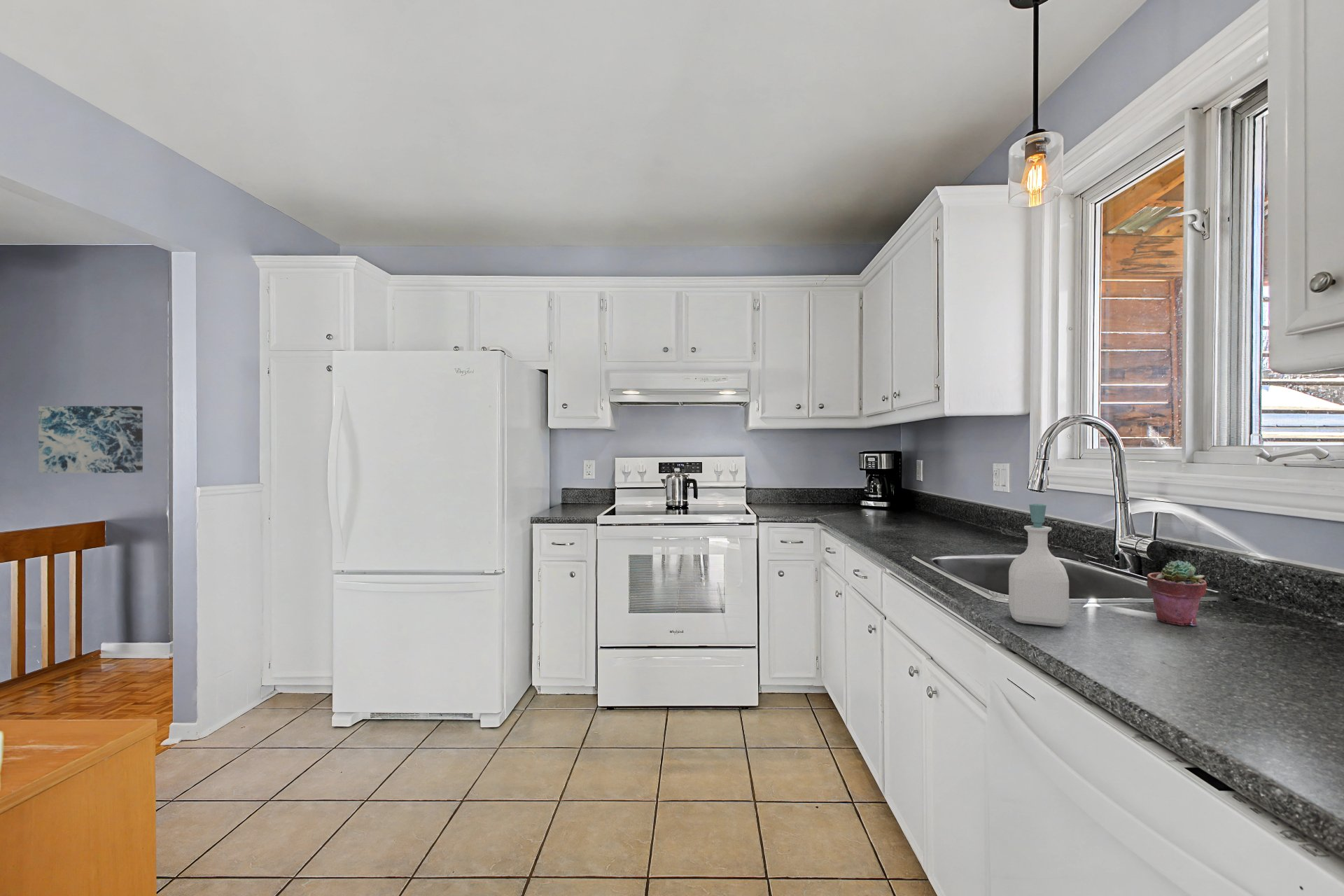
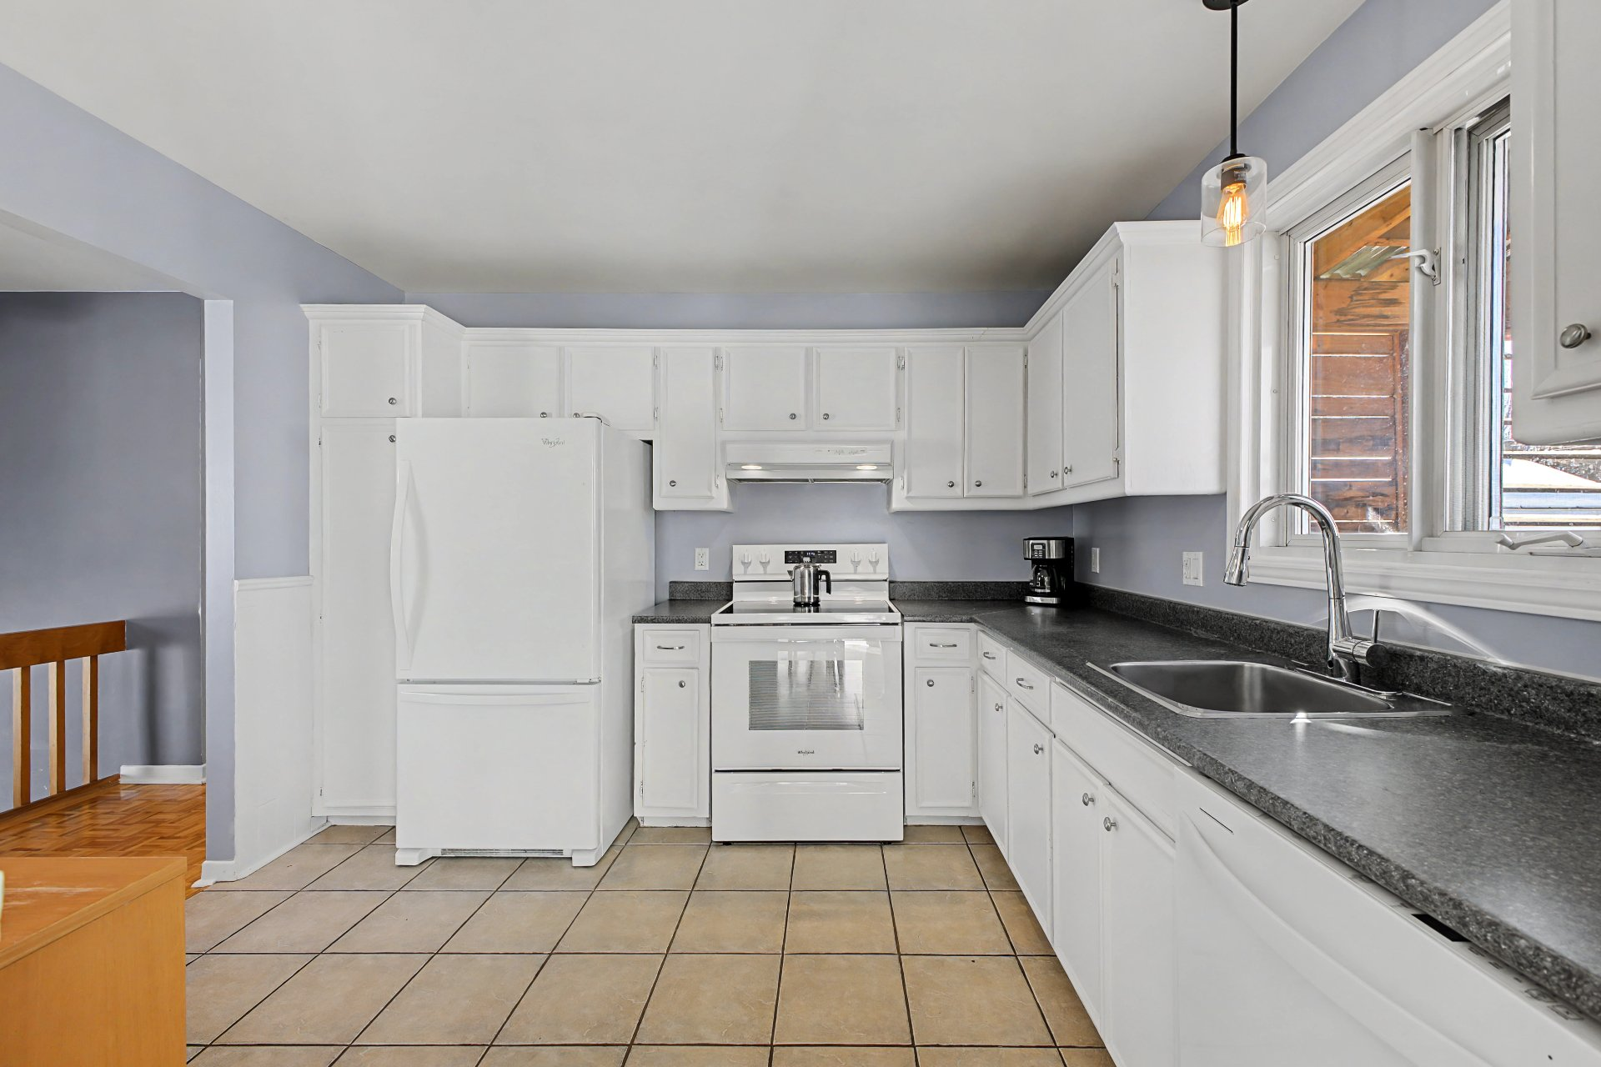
- wall art [38,405,144,474]
- potted succulent [1147,559,1208,626]
- soap bottle [1008,503,1070,627]
